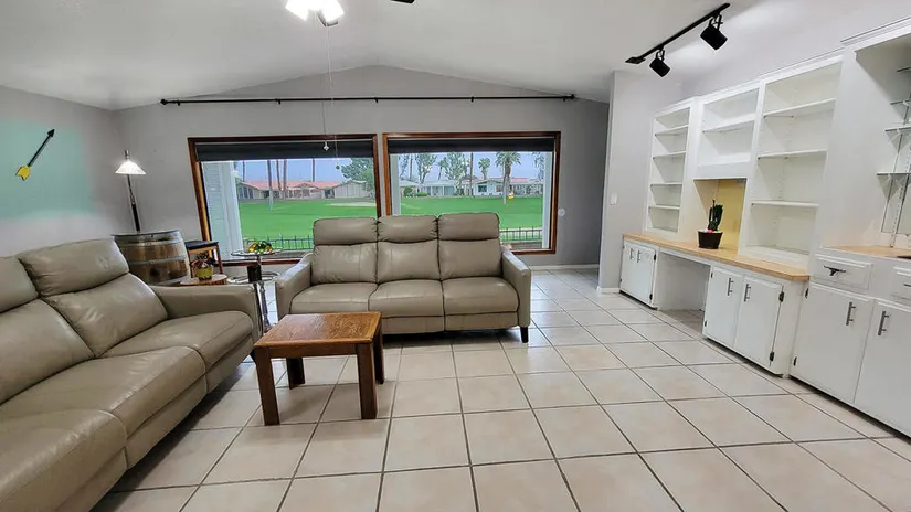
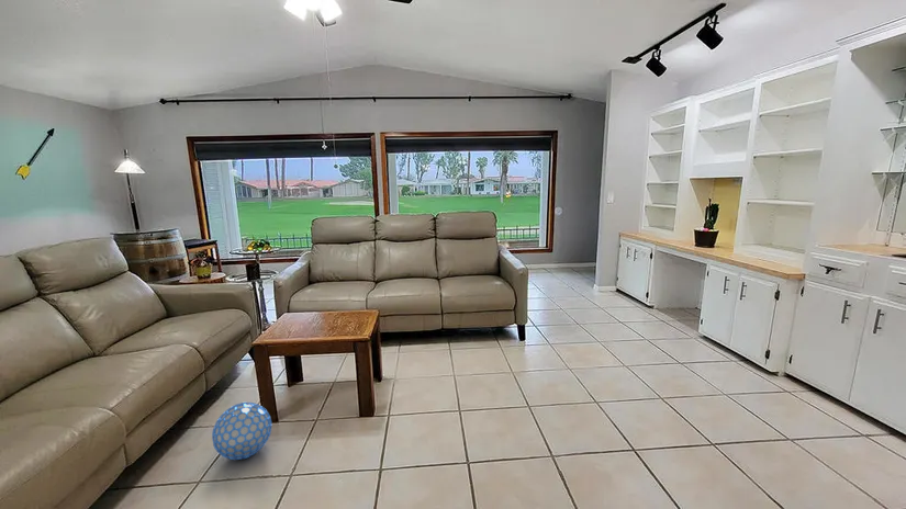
+ ball [211,401,272,461]
